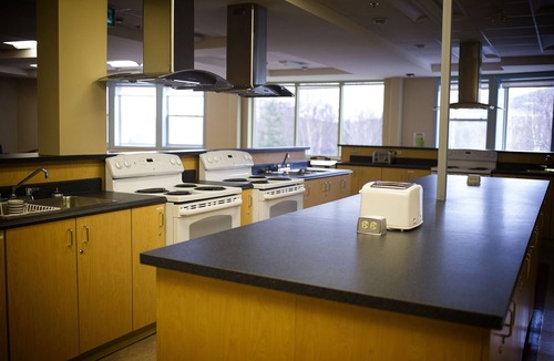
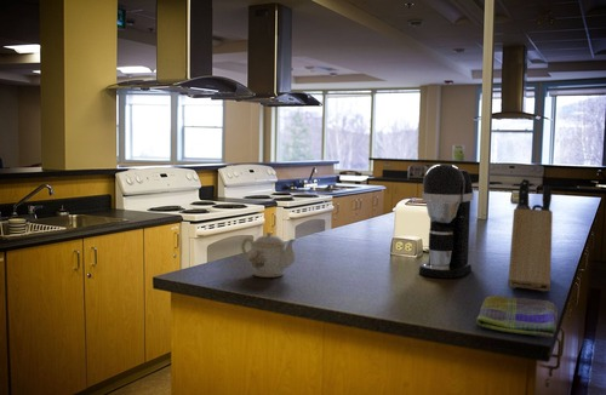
+ teapot [240,231,297,279]
+ coffee maker [418,164,475,279]
+ knife block [507,177,554,292]
+ dish towel [475,294,559,338]
